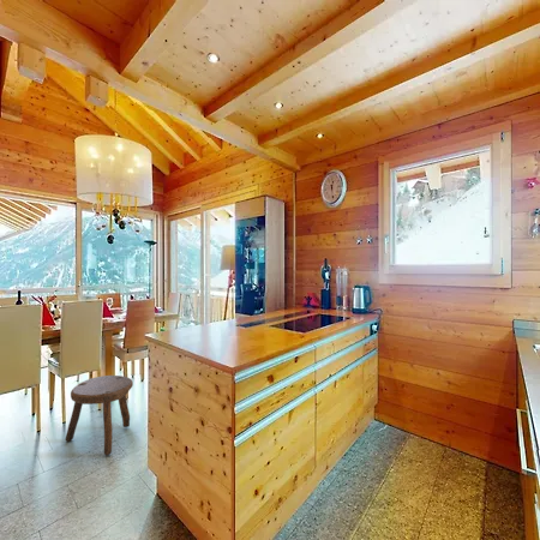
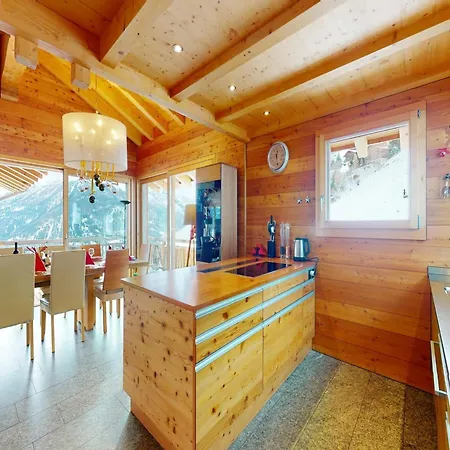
- stool [64,374,134,456]
